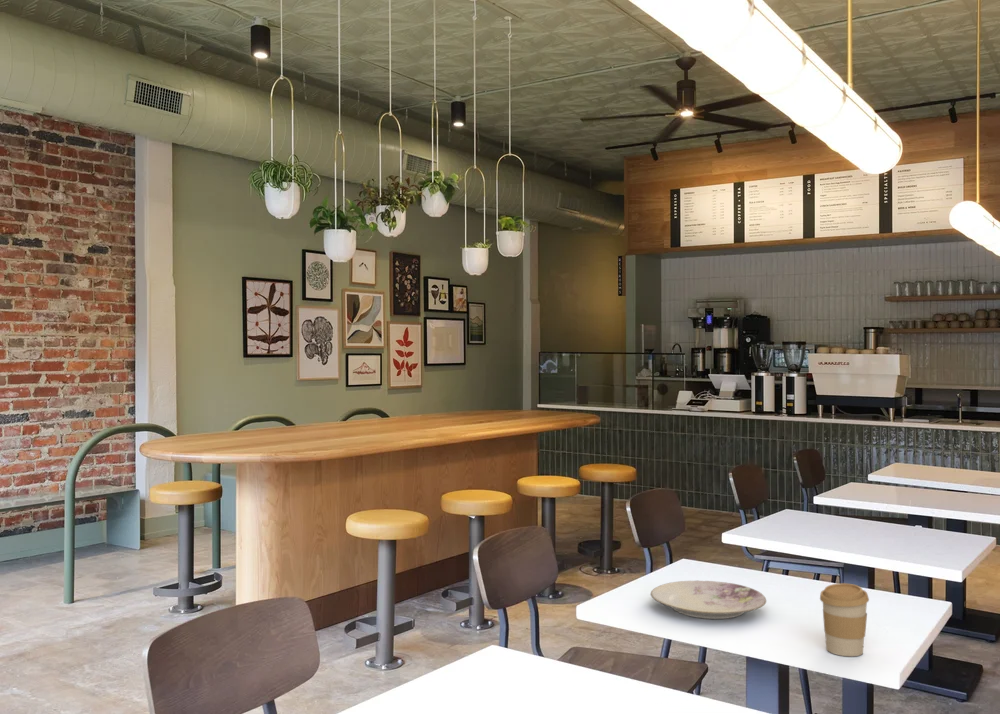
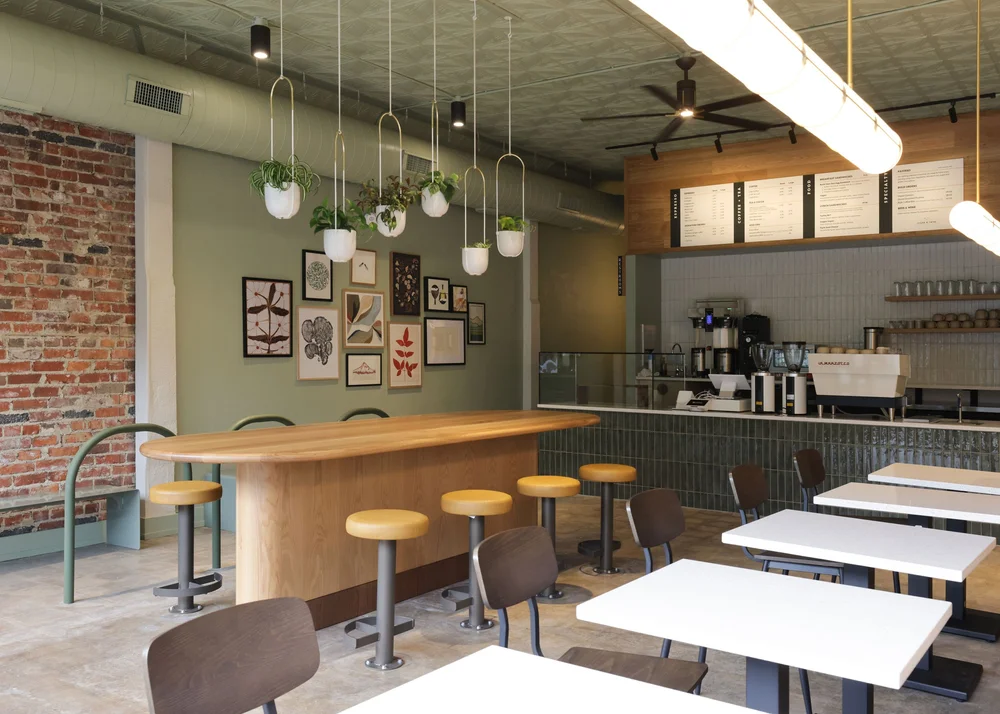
- coffee cup [819,582,870,657]
- plate [649,580,767,620]
